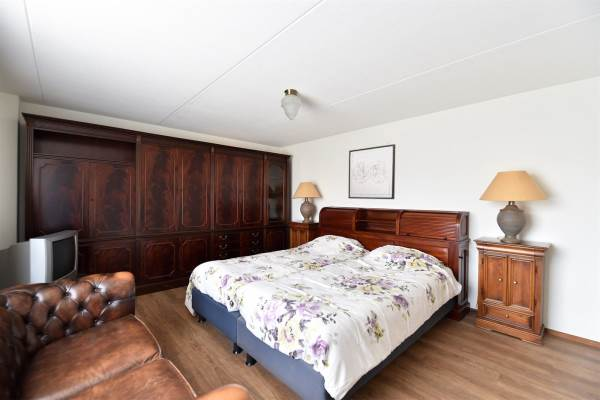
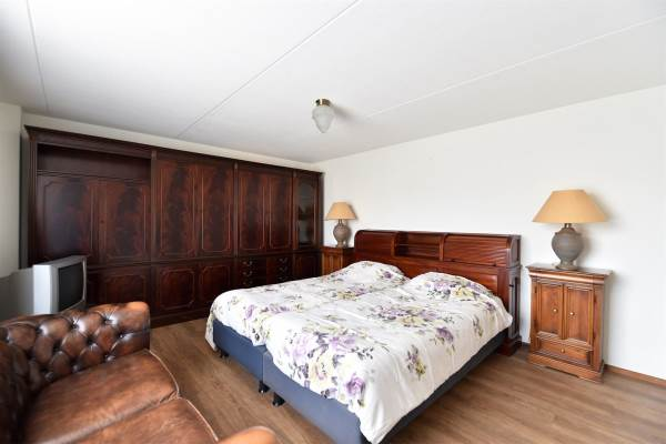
- wall art [347,143,396,200]
